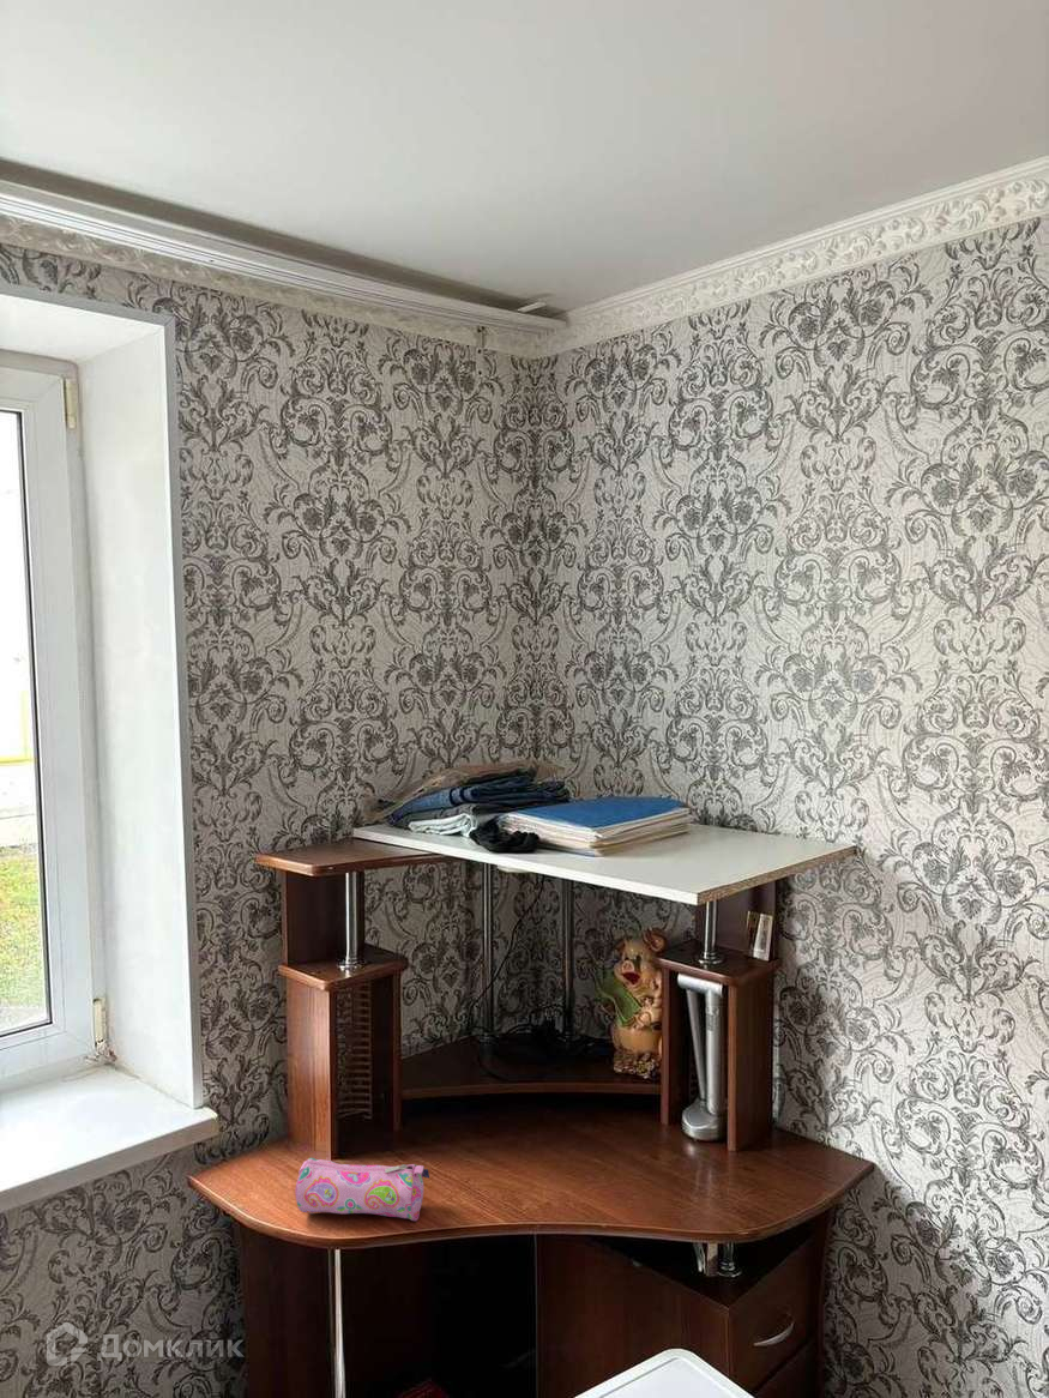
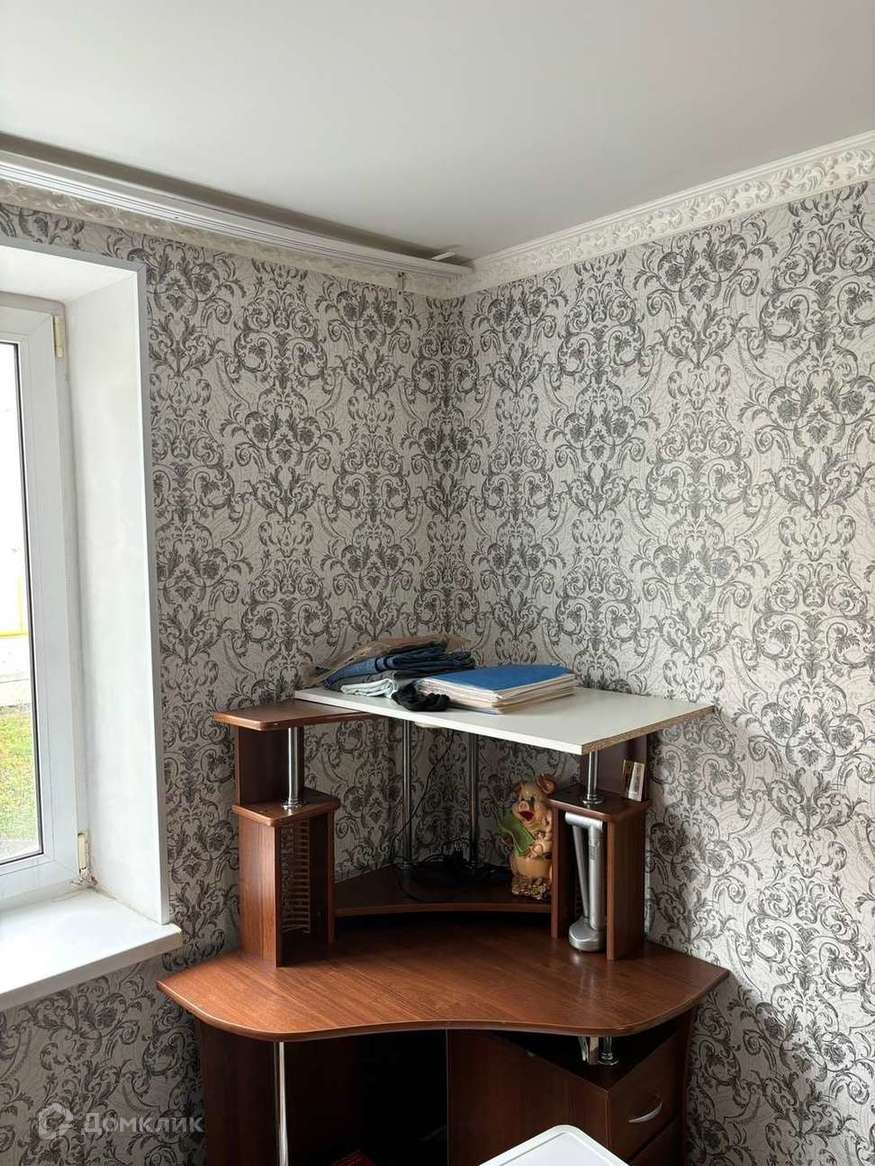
- pencil case [294,1157,430,1222]
